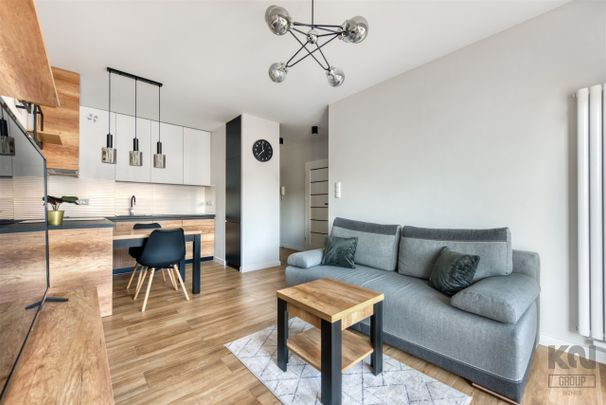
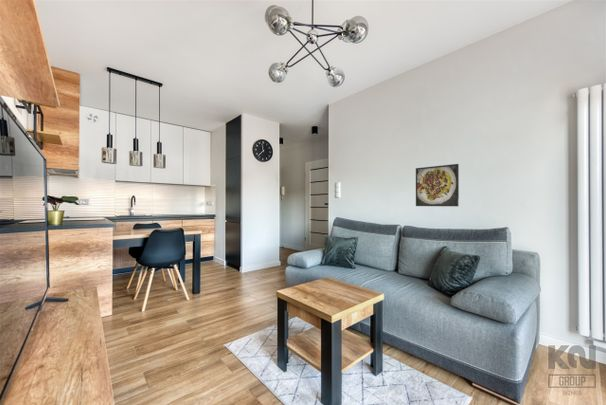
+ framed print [415,163,460,207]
